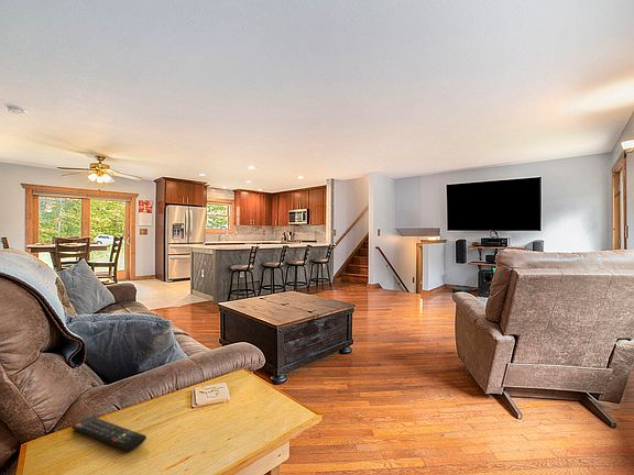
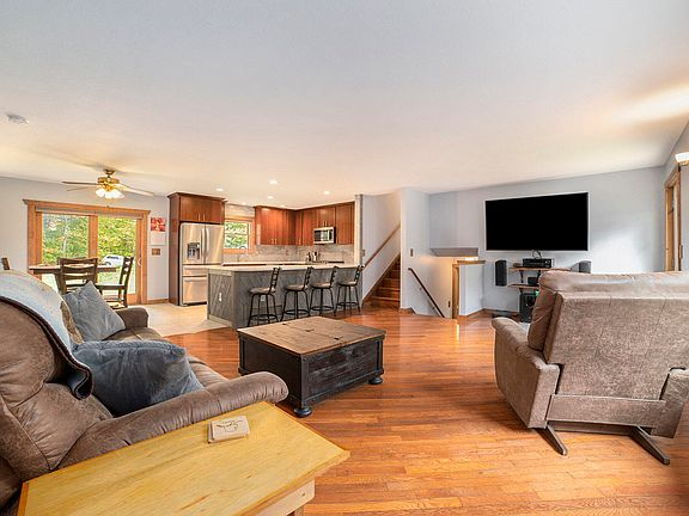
- remote control [70,416,147,452]
